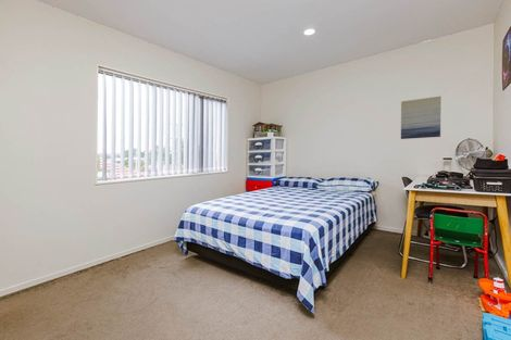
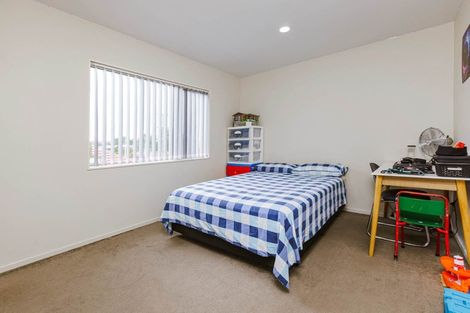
- wall art [400,96,443,140]
